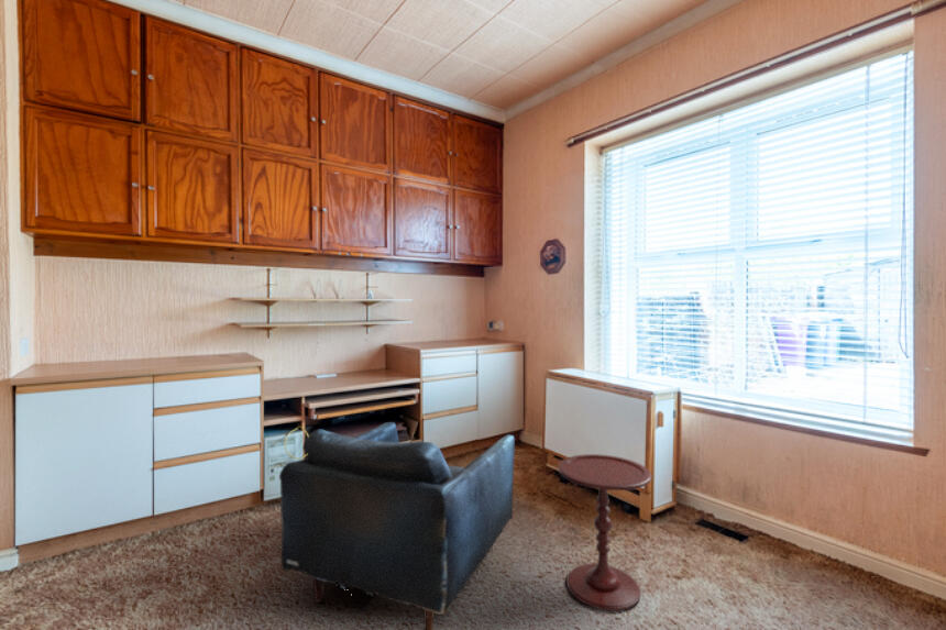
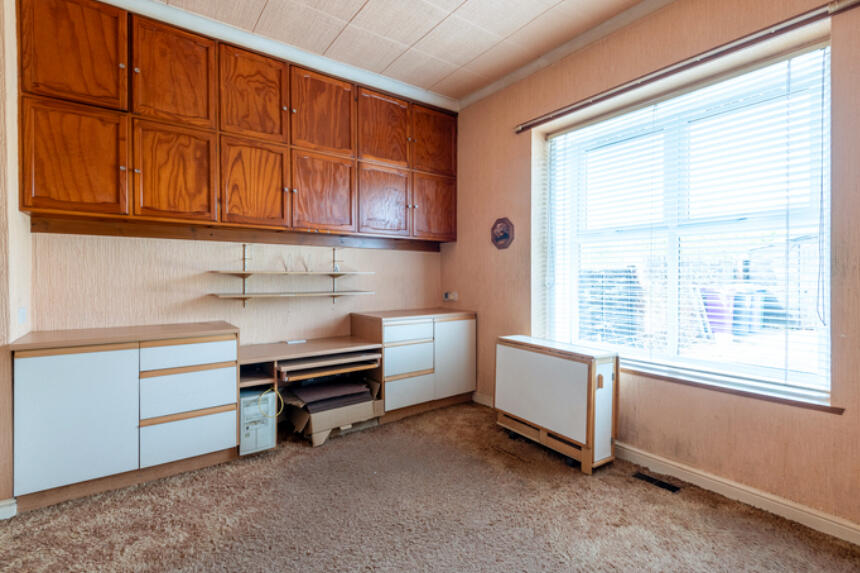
- armchair [278,421,516,630]
- side table [558,453,653,612]
